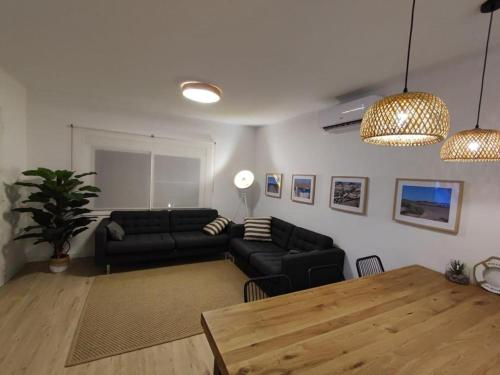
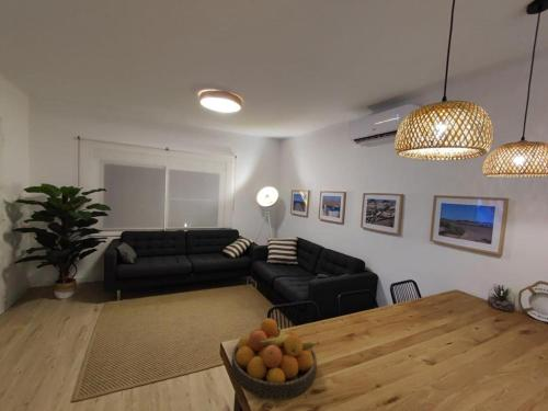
+ fruit bowl [230,317,320,400]
